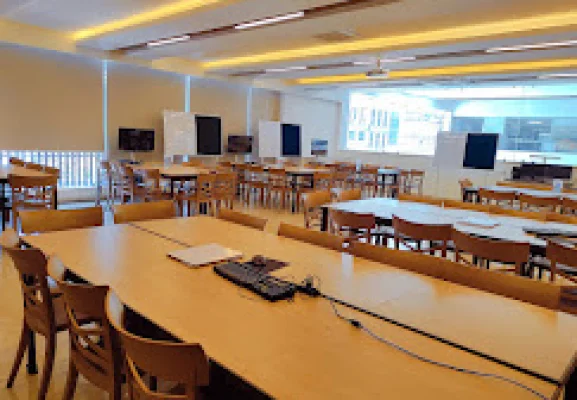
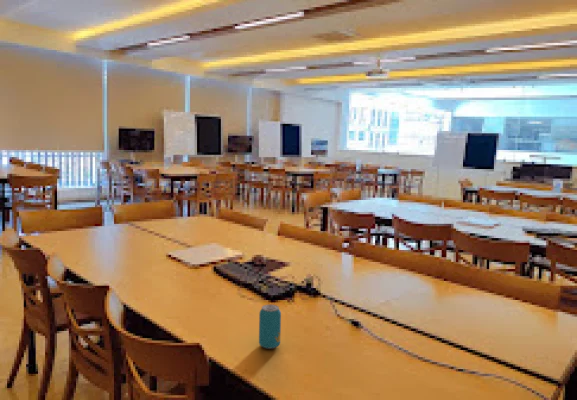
+ beverage can [258,304,282,350]
